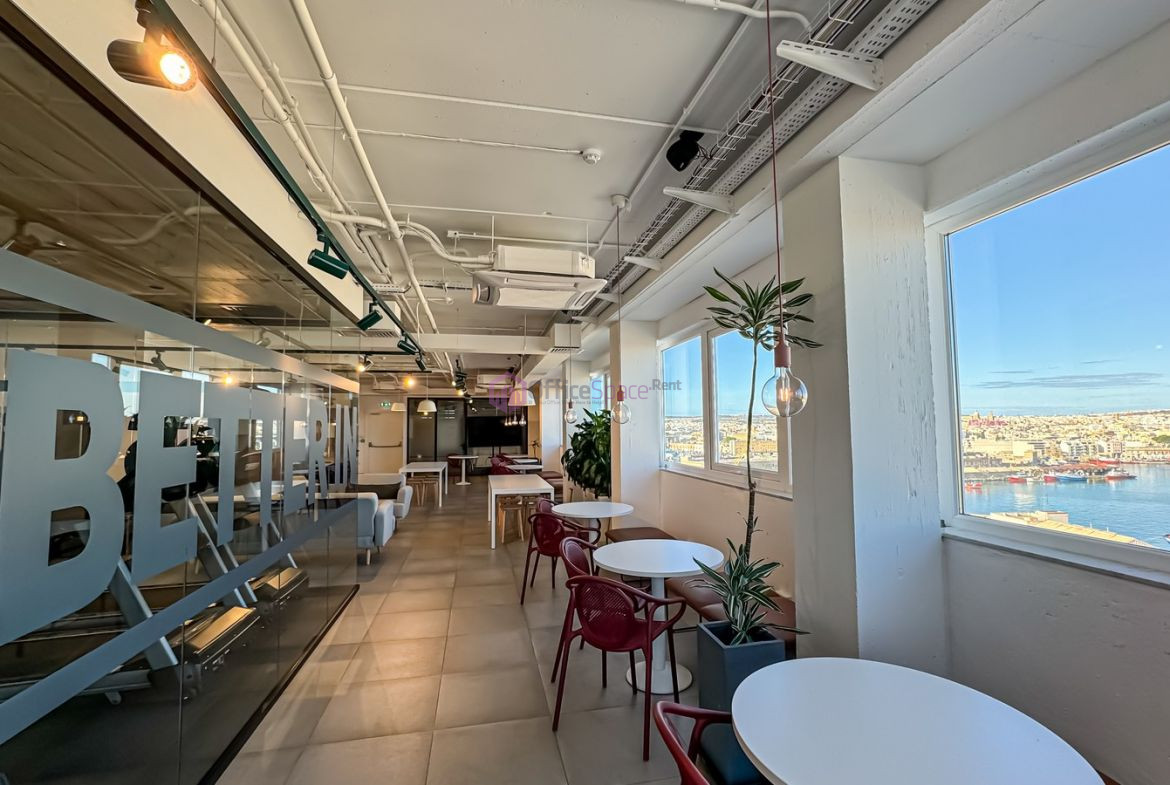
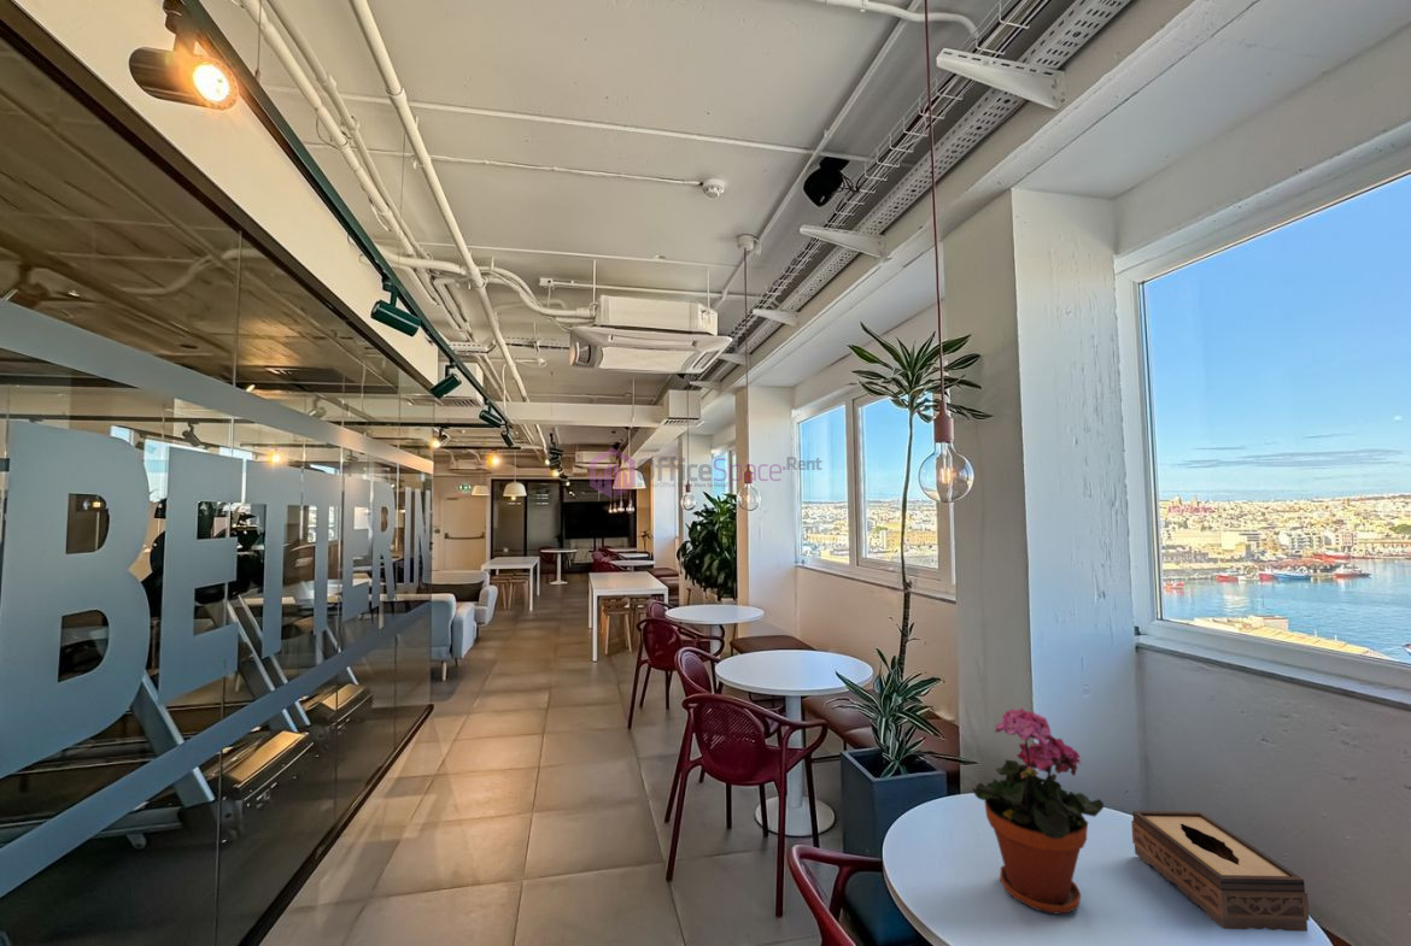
+ potted plant [971,707,1105,916]
+ tissue box [1130,810,1311,933]
